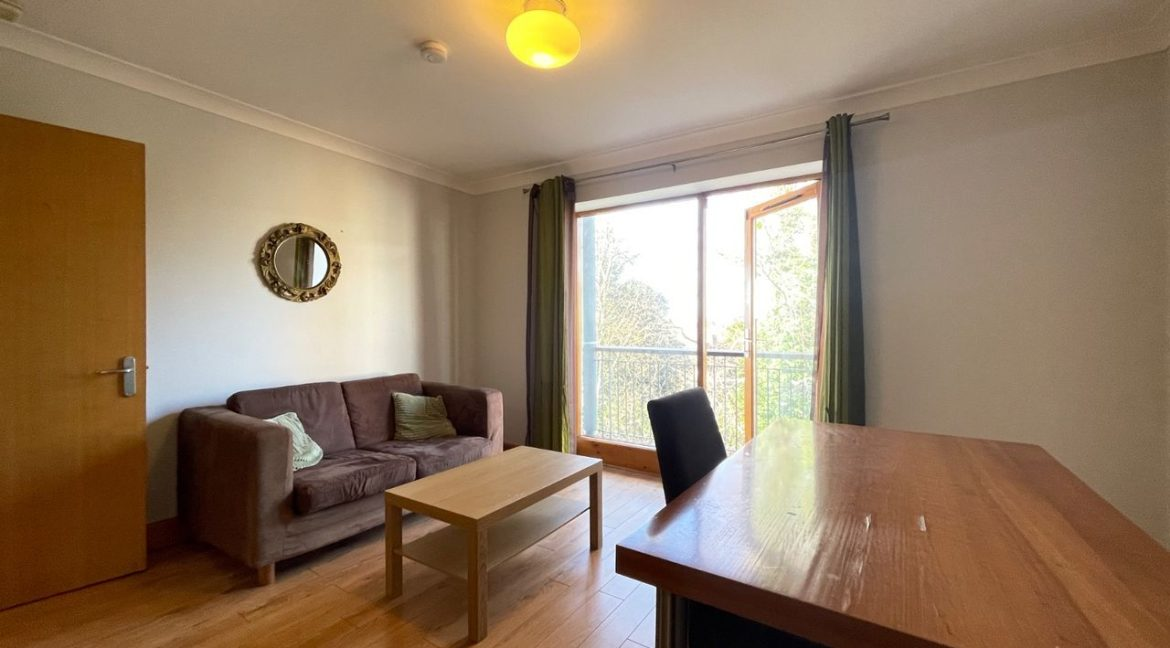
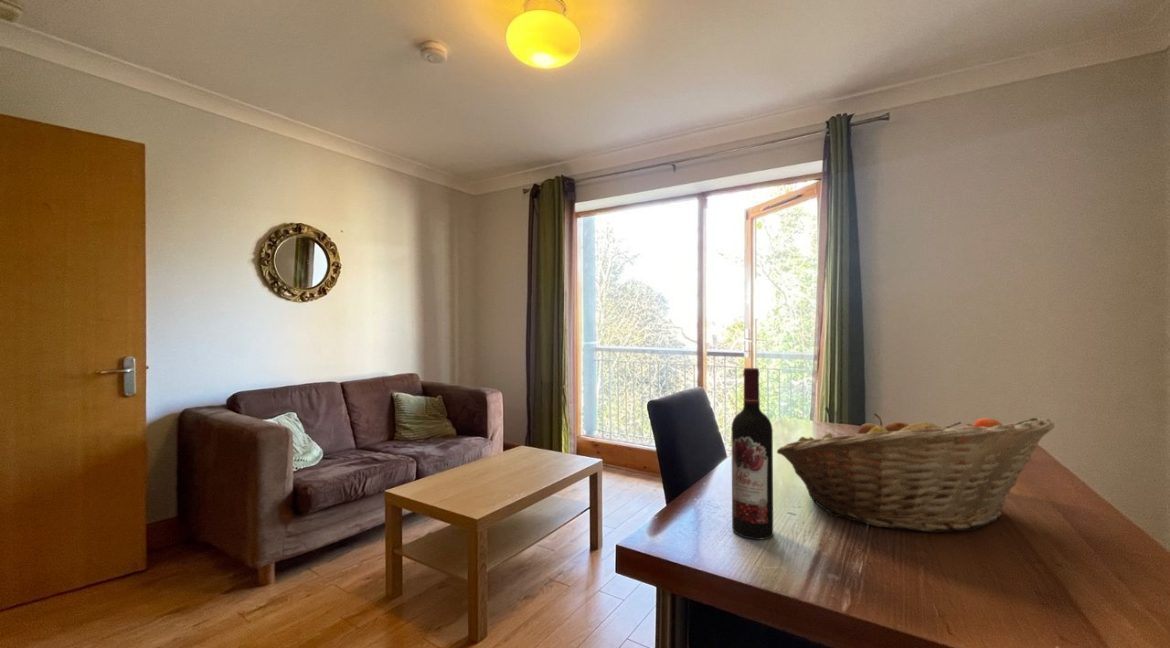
+ fruit basket [776,412,1056,534]
+ wine bottle [730,367,774,541]
